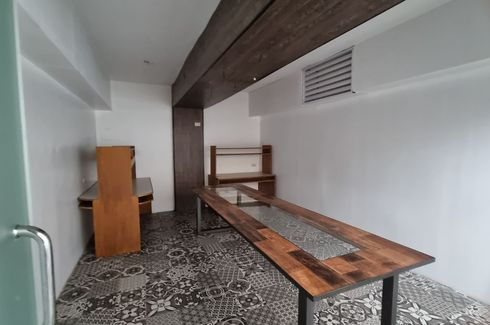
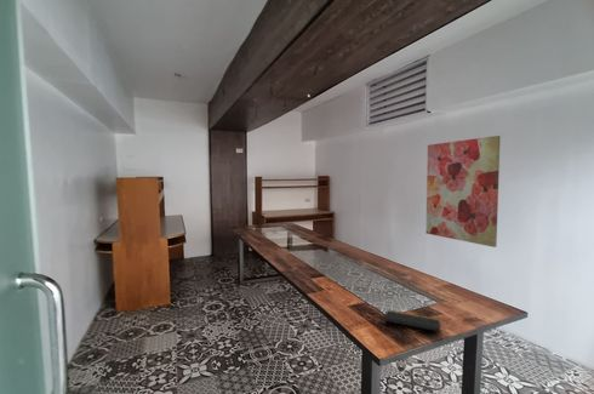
+ wall art [424,135,502,249]
+ notepad [382,309,442,338]
